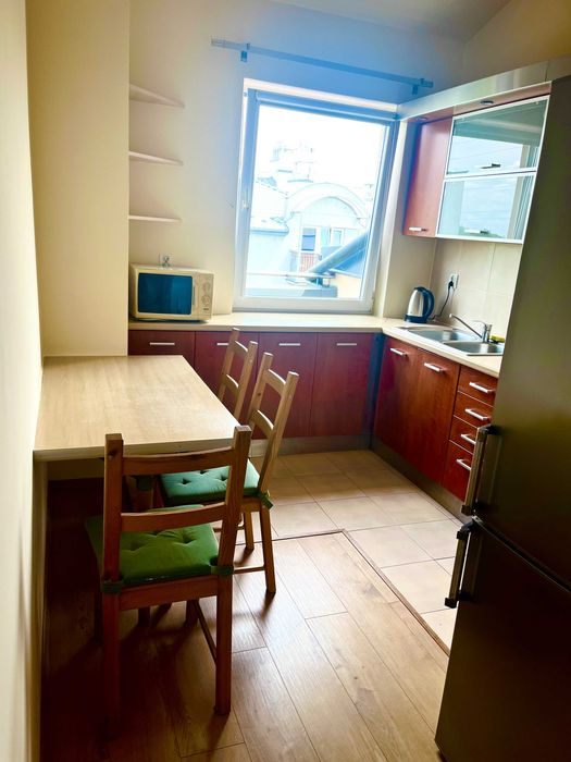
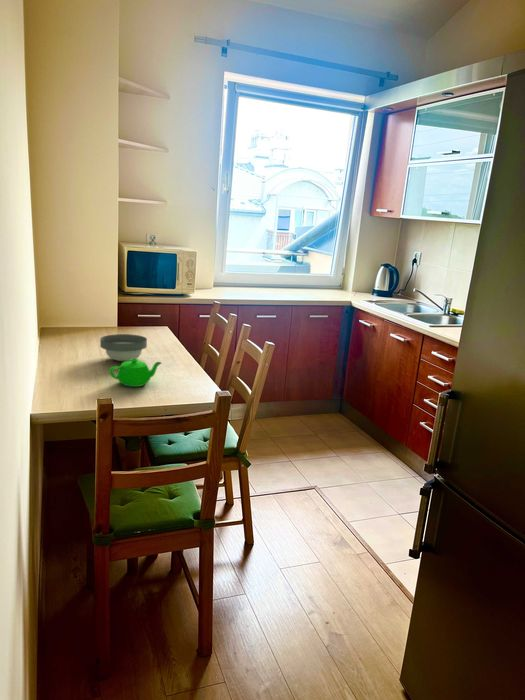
+ teapot [108,358,162,388]
+ bowl [99,333,148,362]
